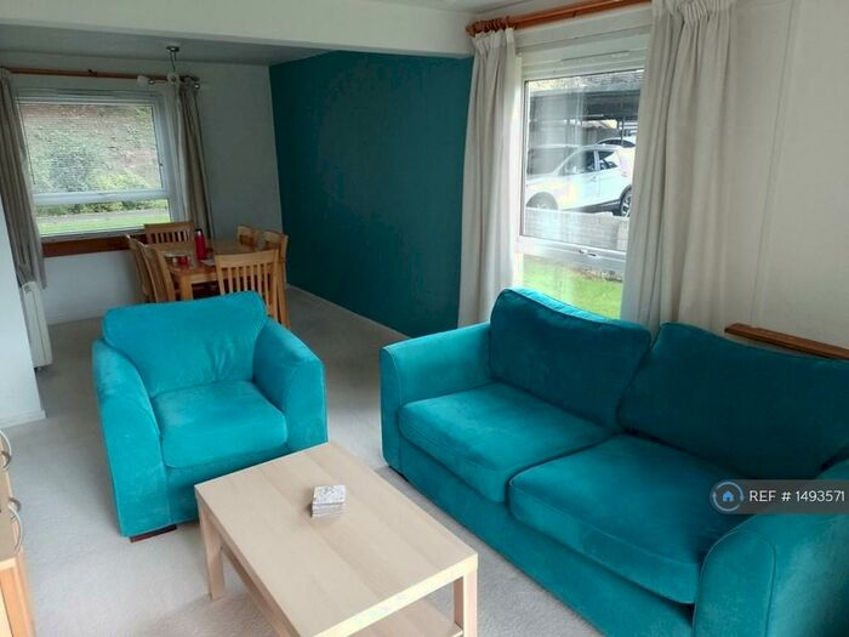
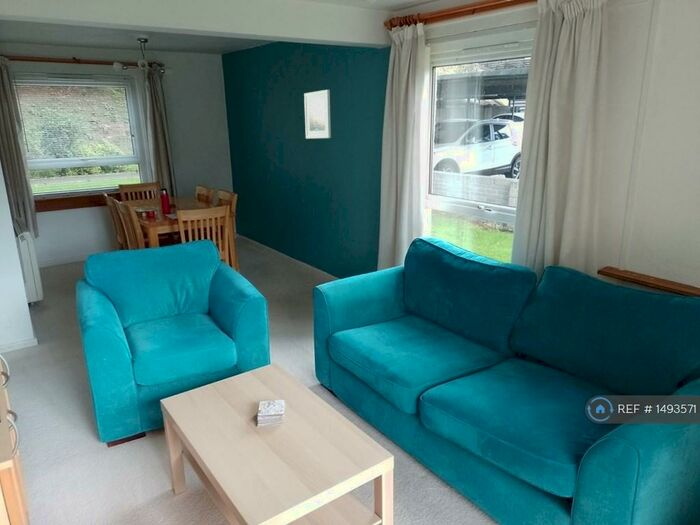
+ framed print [303,89,332,139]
